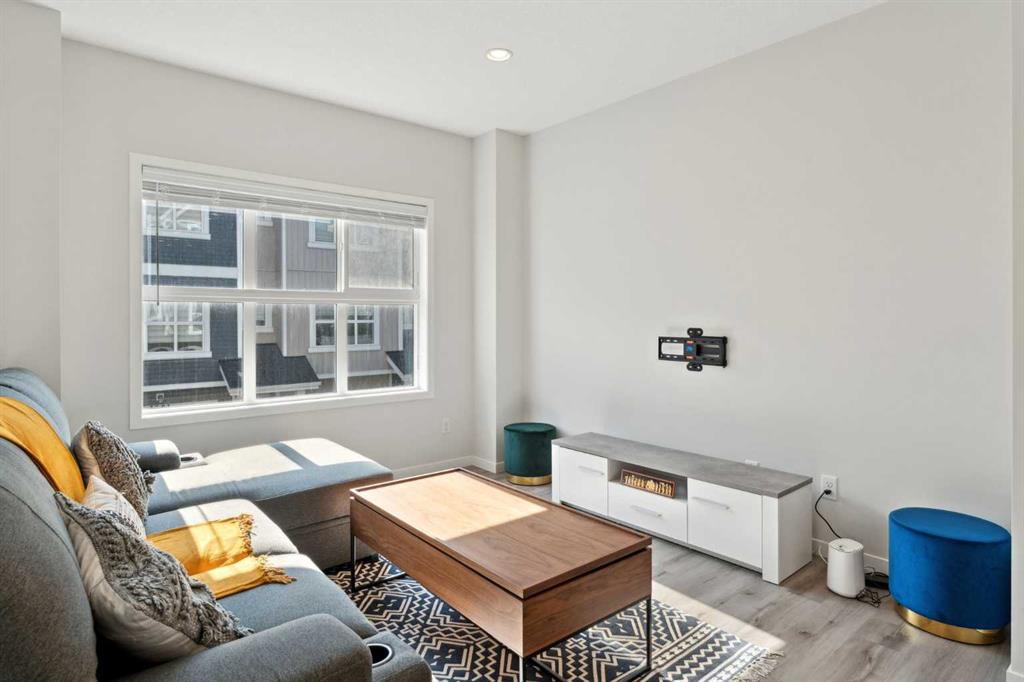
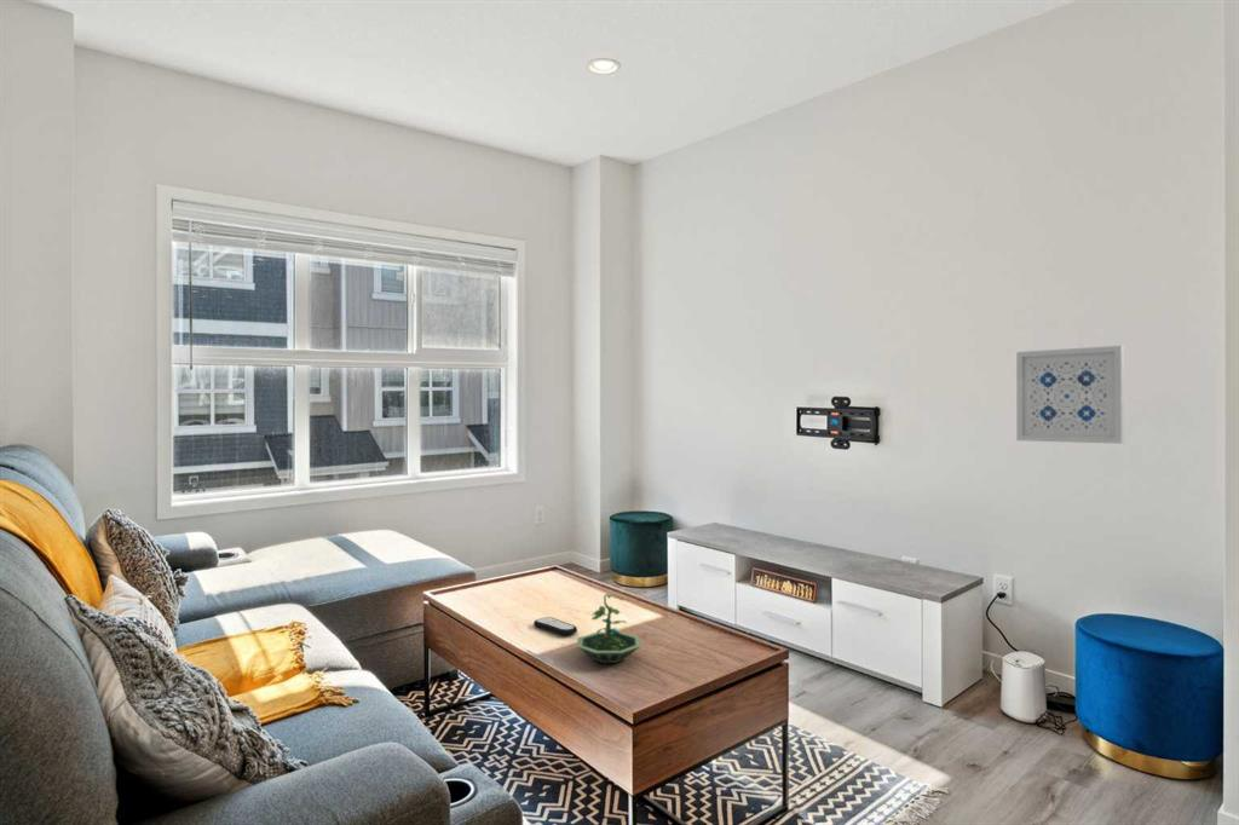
+ terrarium [576,593,642,664]
+ wall art [1015,345,1125,445]
+ remote control [532,616,578,638]
